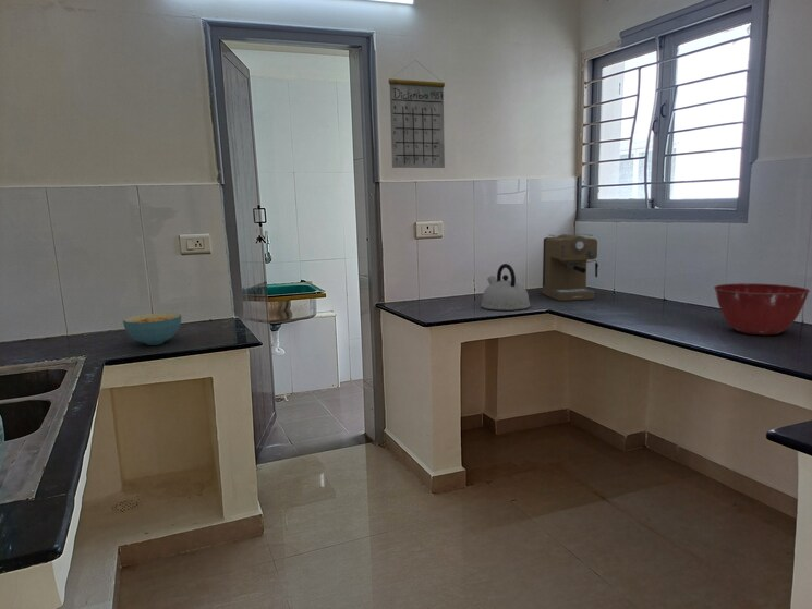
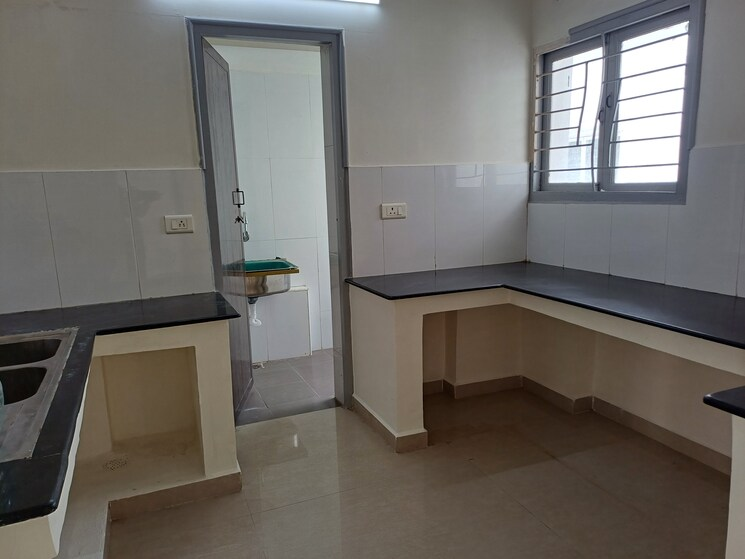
- kettle [480,263,532,312]
- coffee maker [542,233,599,302]
- calendar [388,59,446,169]
- mixing bowl [713,282,811,336]
- cereal bowl [122,312,182,346]
